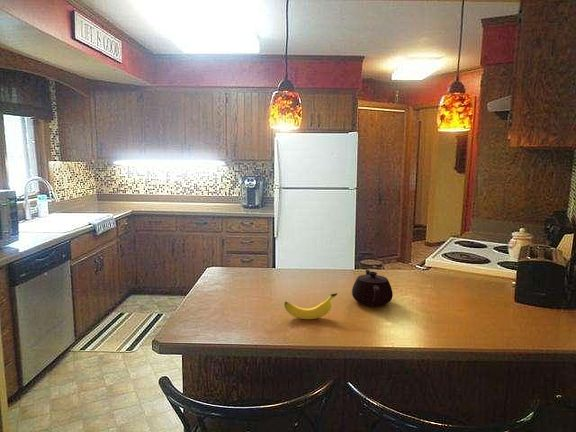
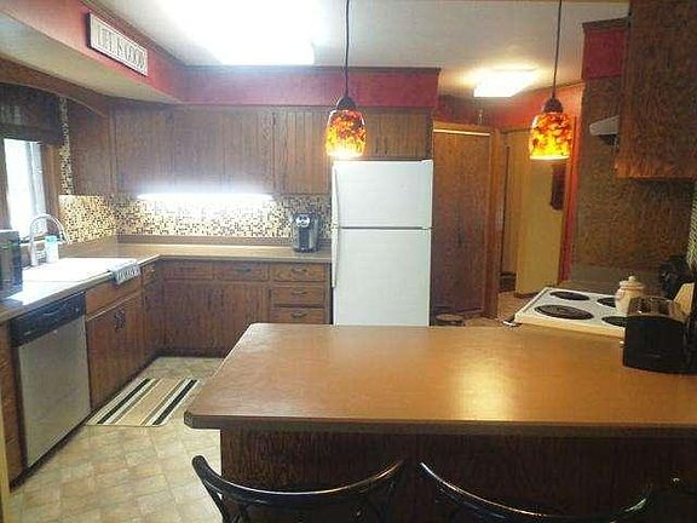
- teapot [351,269,394,308]
- banana [283,292,338,320]
